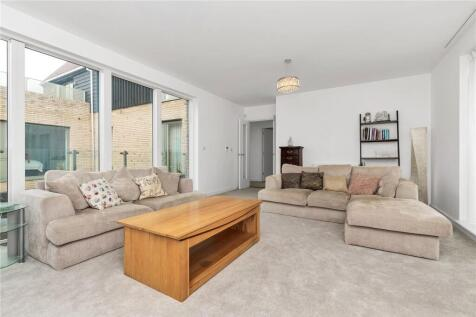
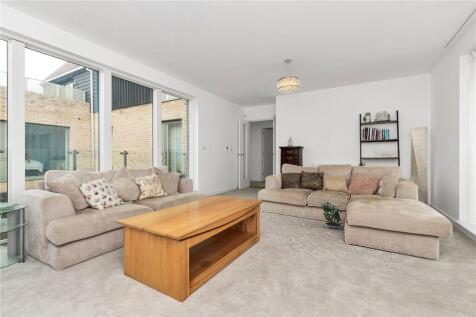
+ potted plant [319,201,344,231]
